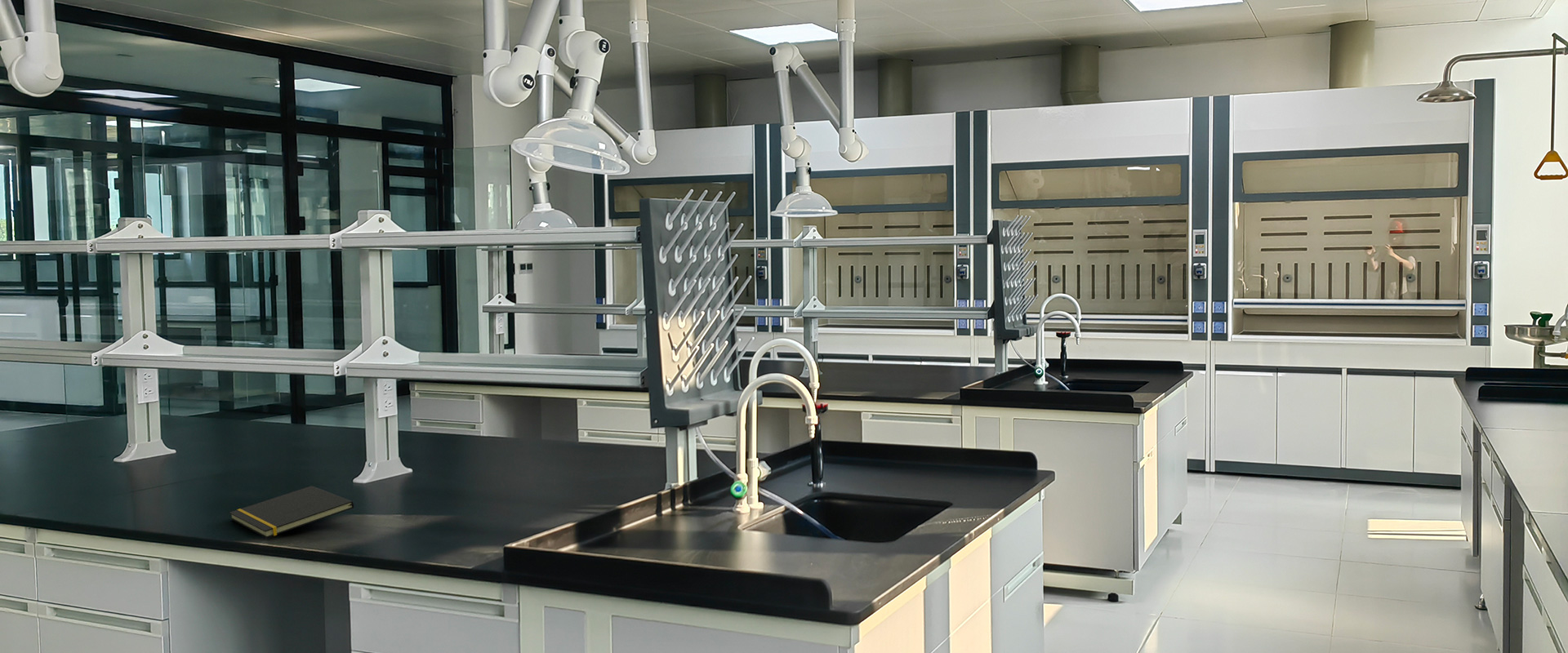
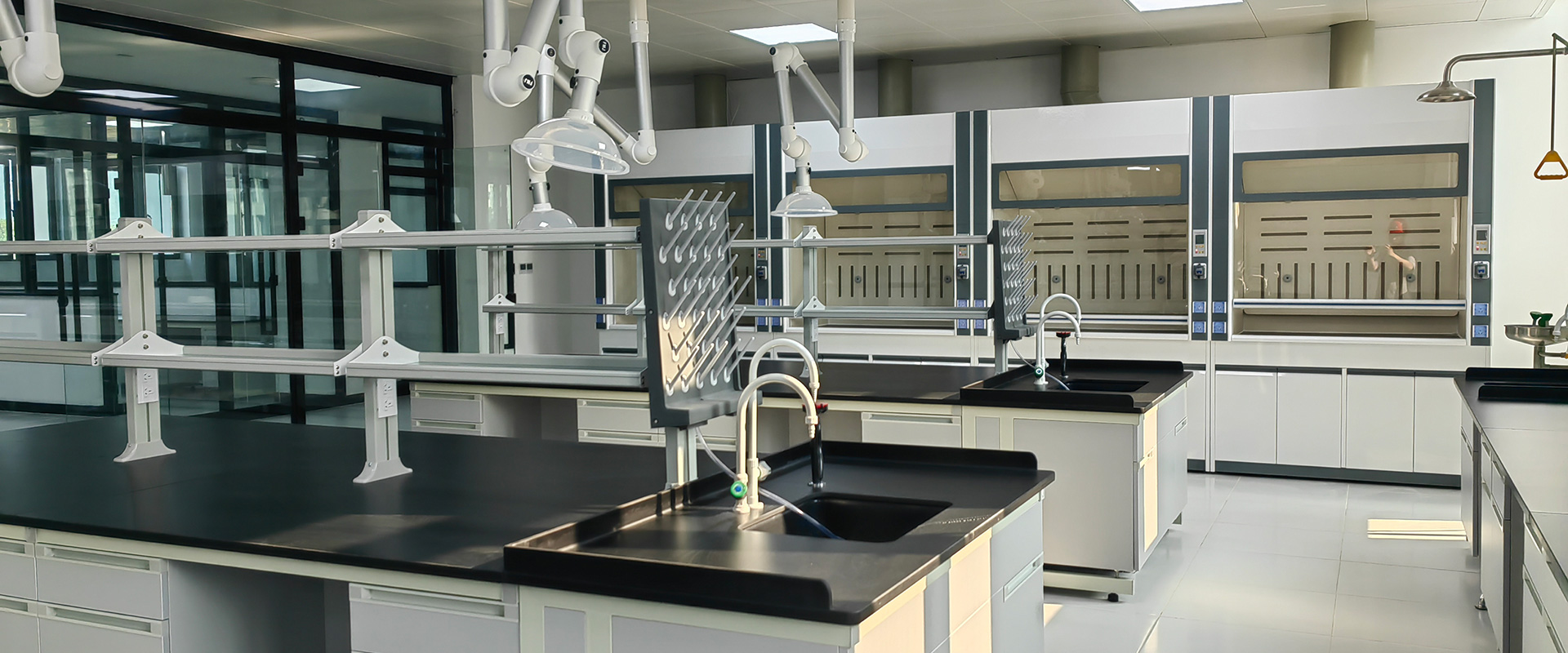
- notepad [229,485,354,539]
